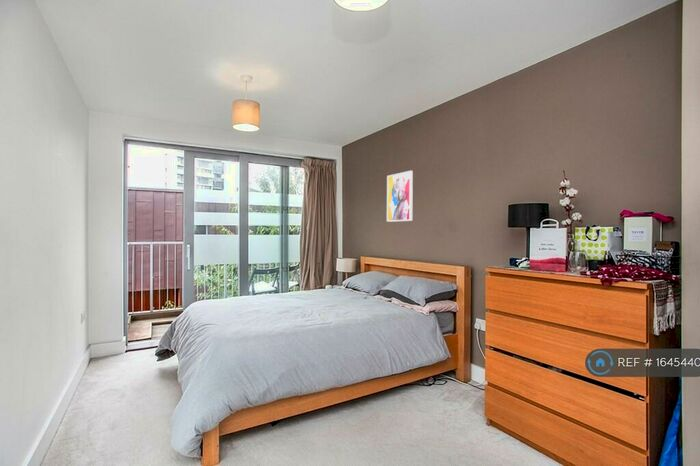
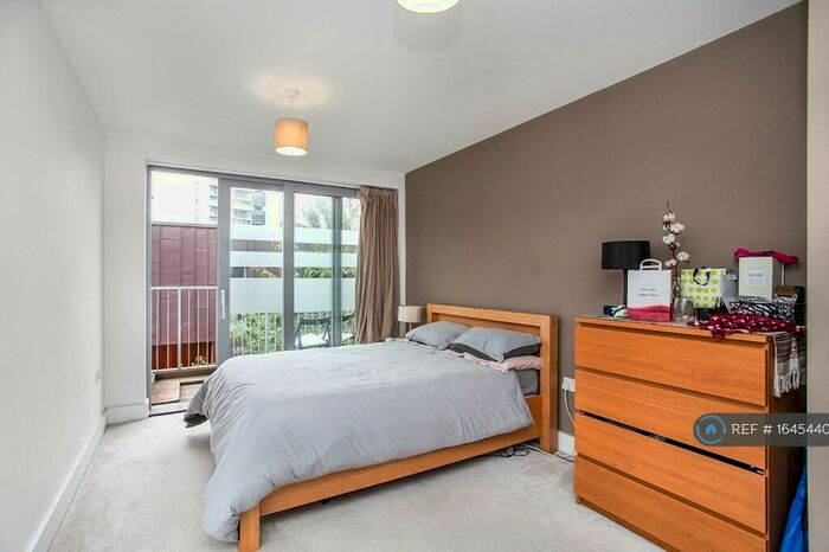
- wall art [386,170,414,223]
